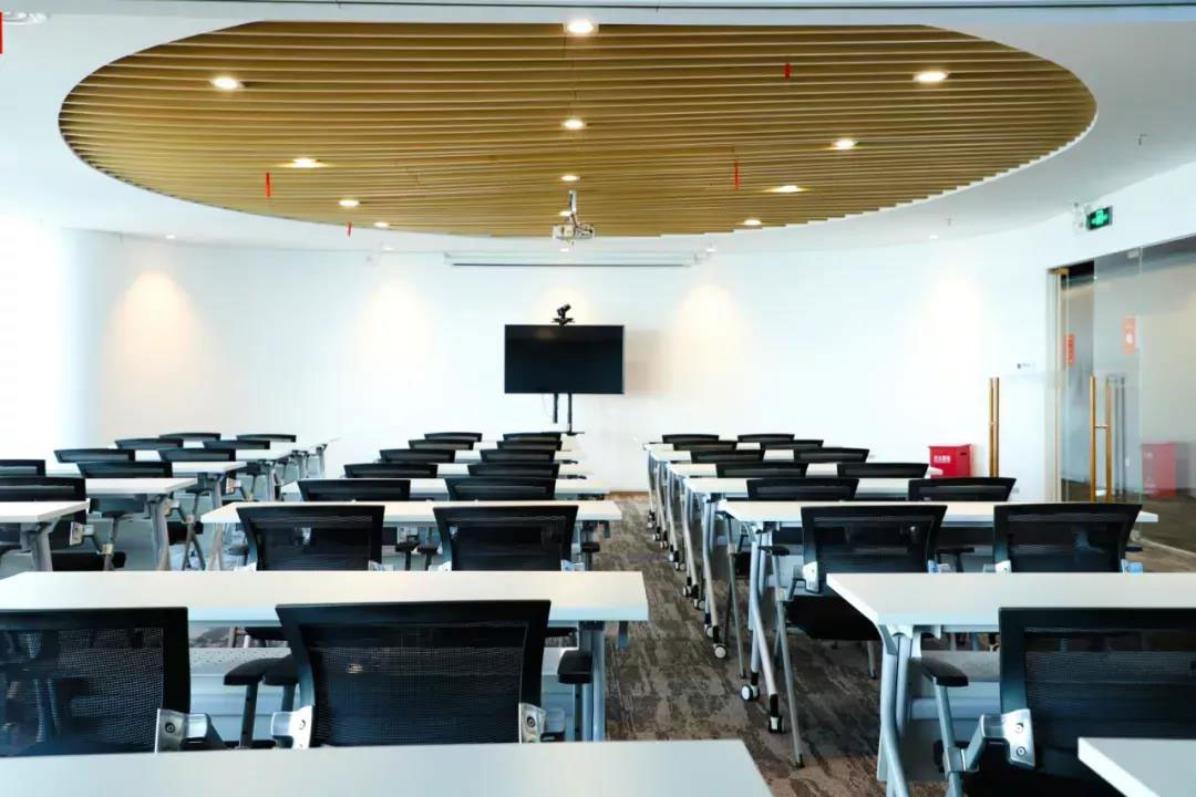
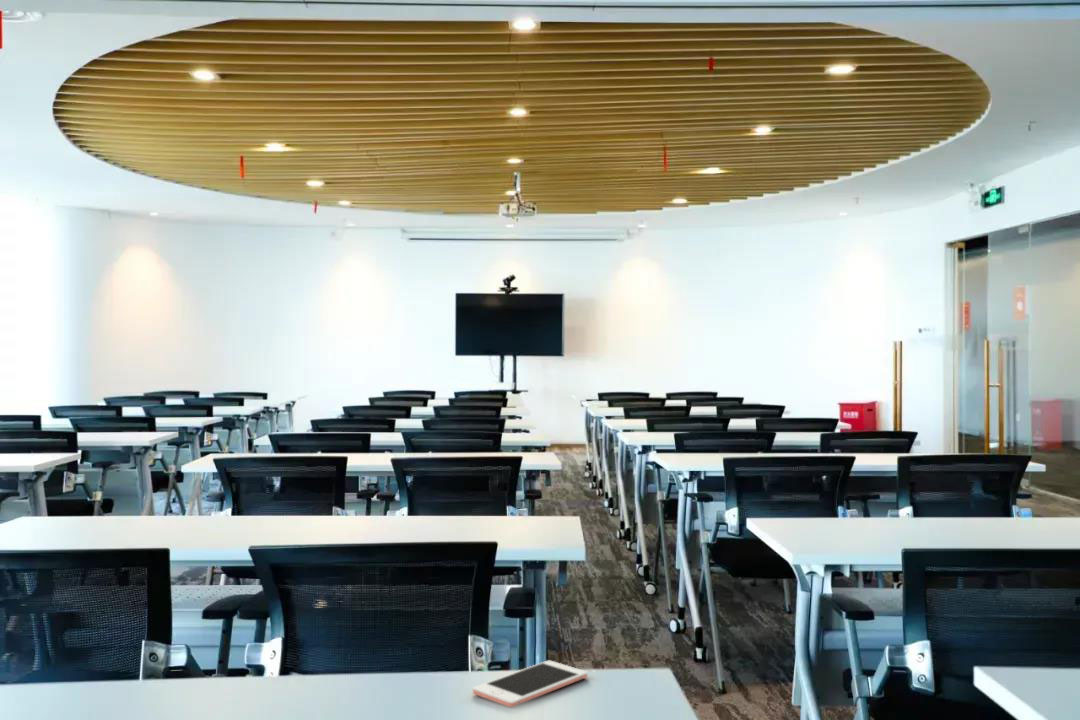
+ cell phone [472,660,588,708]
